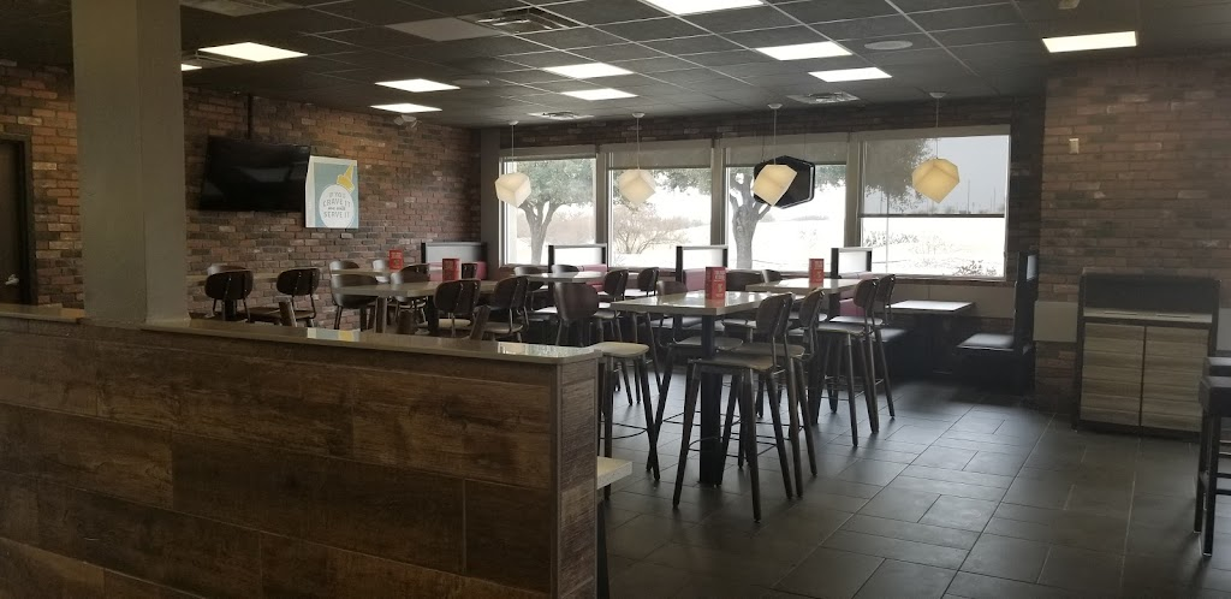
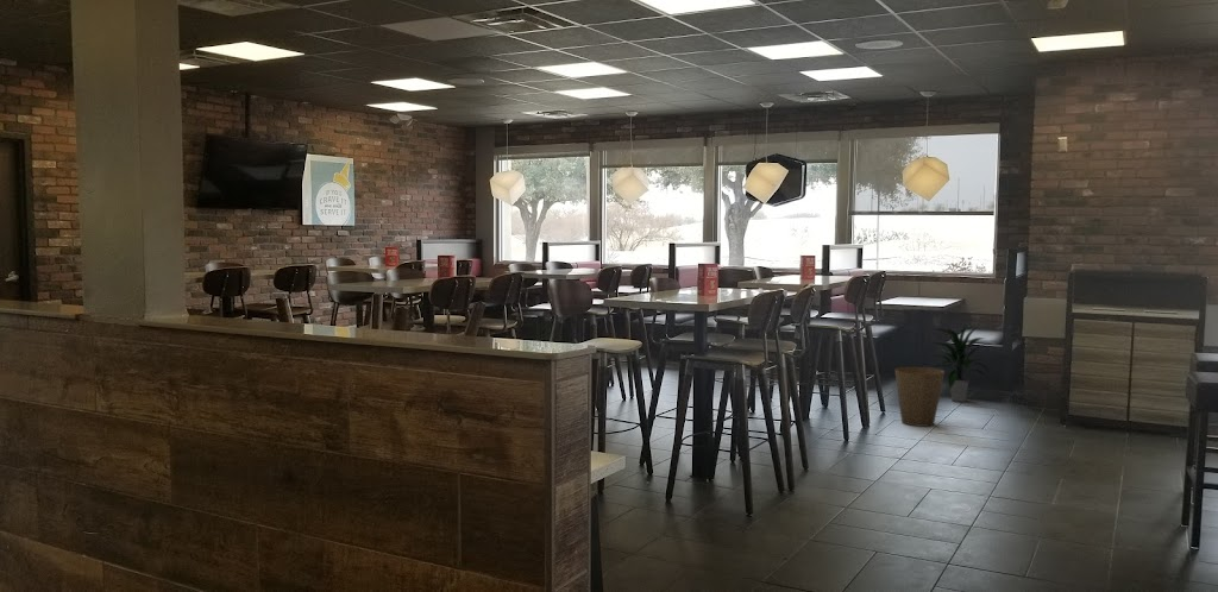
+ trash can [893,366,946,428]
+ indoor plant [929,322,991,403]
